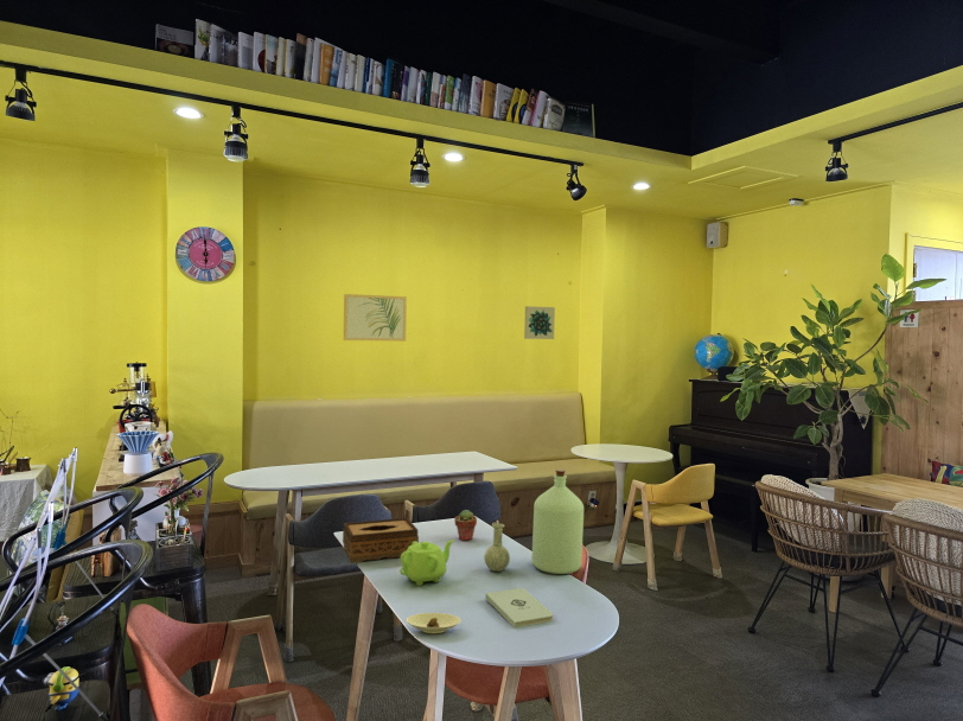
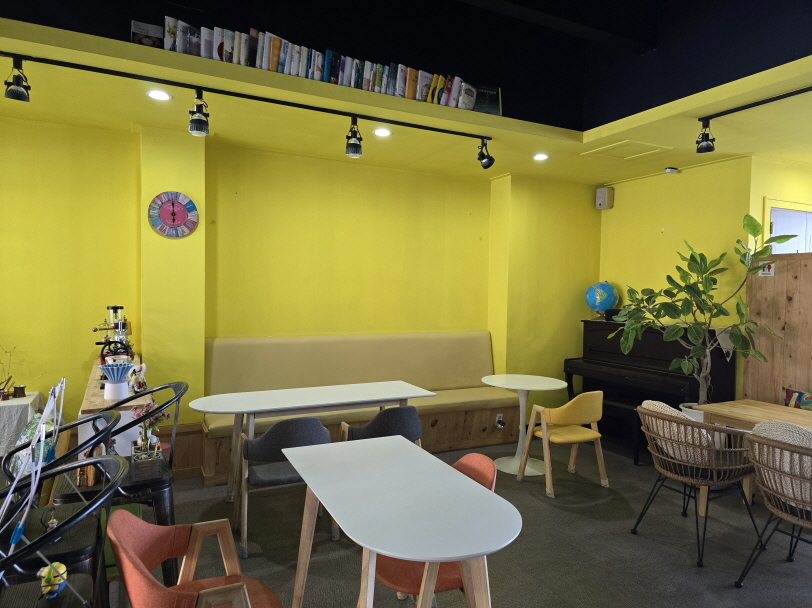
- wall art [523,305,556,340]
- notepad [484,587,554,629]
- saucer [406,612,463,634]
- tissue box [342,517,420,564]
- bottle [483,468,585,575]
- wall art [343,293,408,343]
- potted succulent [453,509,478,542]
- teapot [398,538,455,587]
